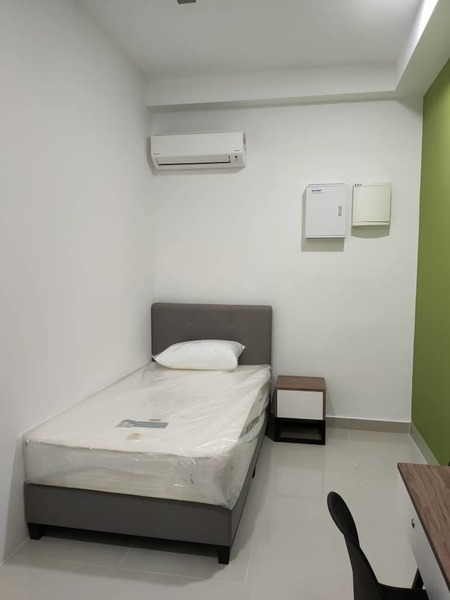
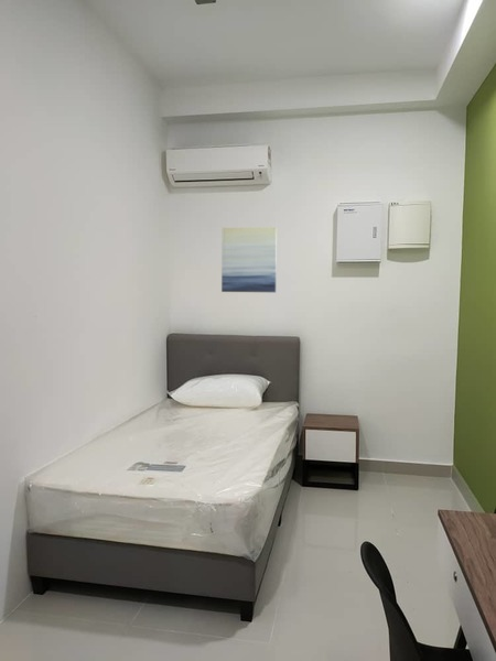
+ wall art [220,226,278,293]
